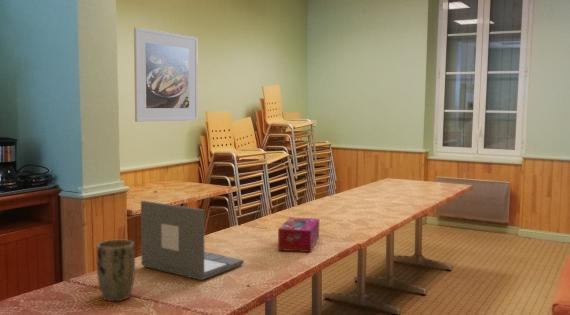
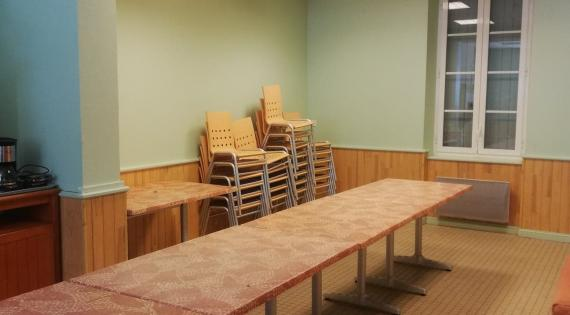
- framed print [133,27,199,123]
- tissue box [277,216,320,253]
- laptop [140,200,245,281]
- plant pot [96,239,136,302]
